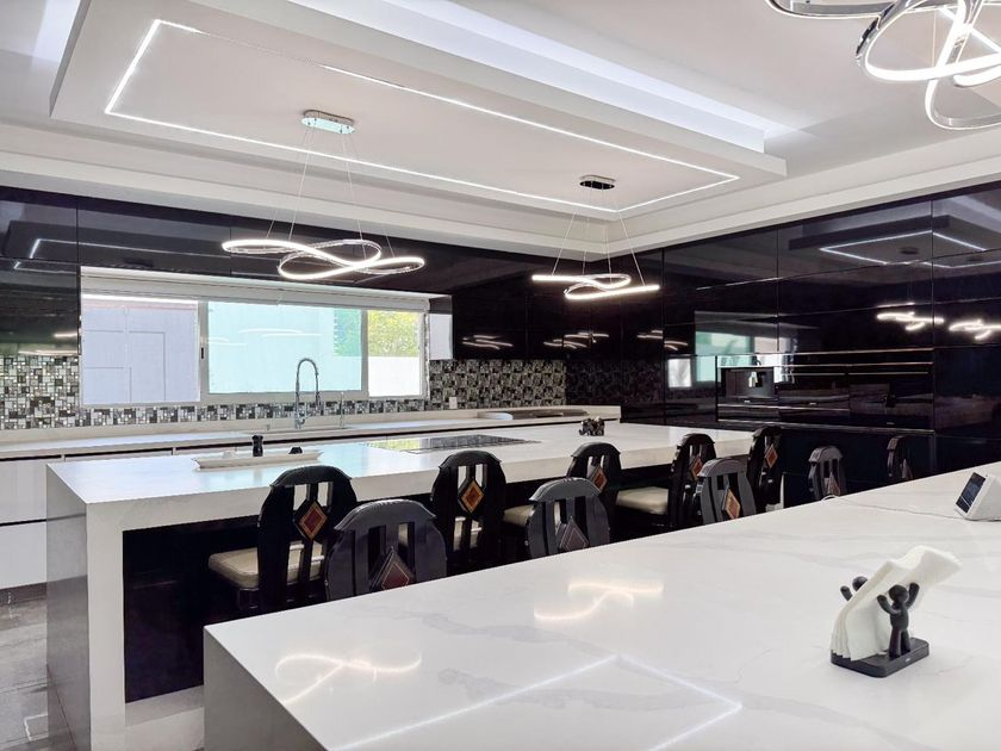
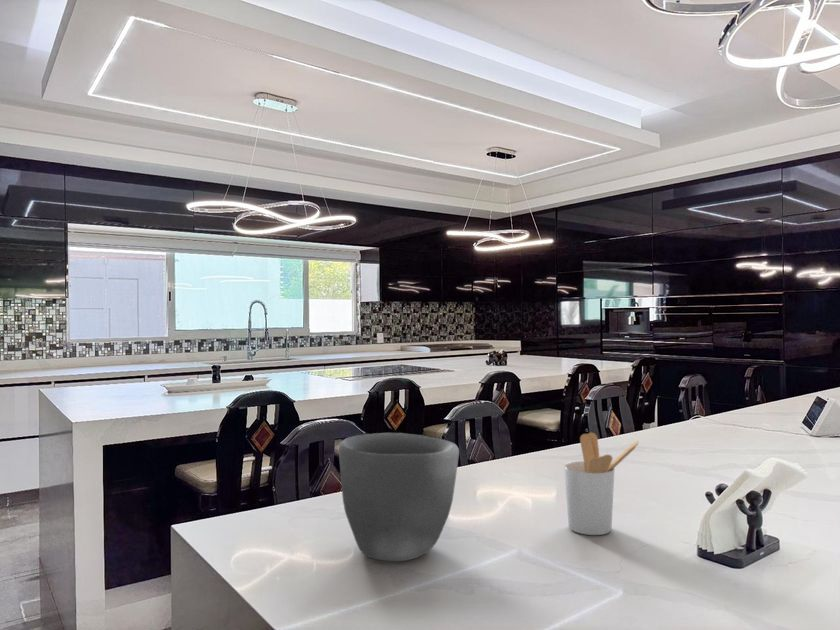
+ bowl [338,432,460,562]
+ utensil holder [563,431,640,536]
